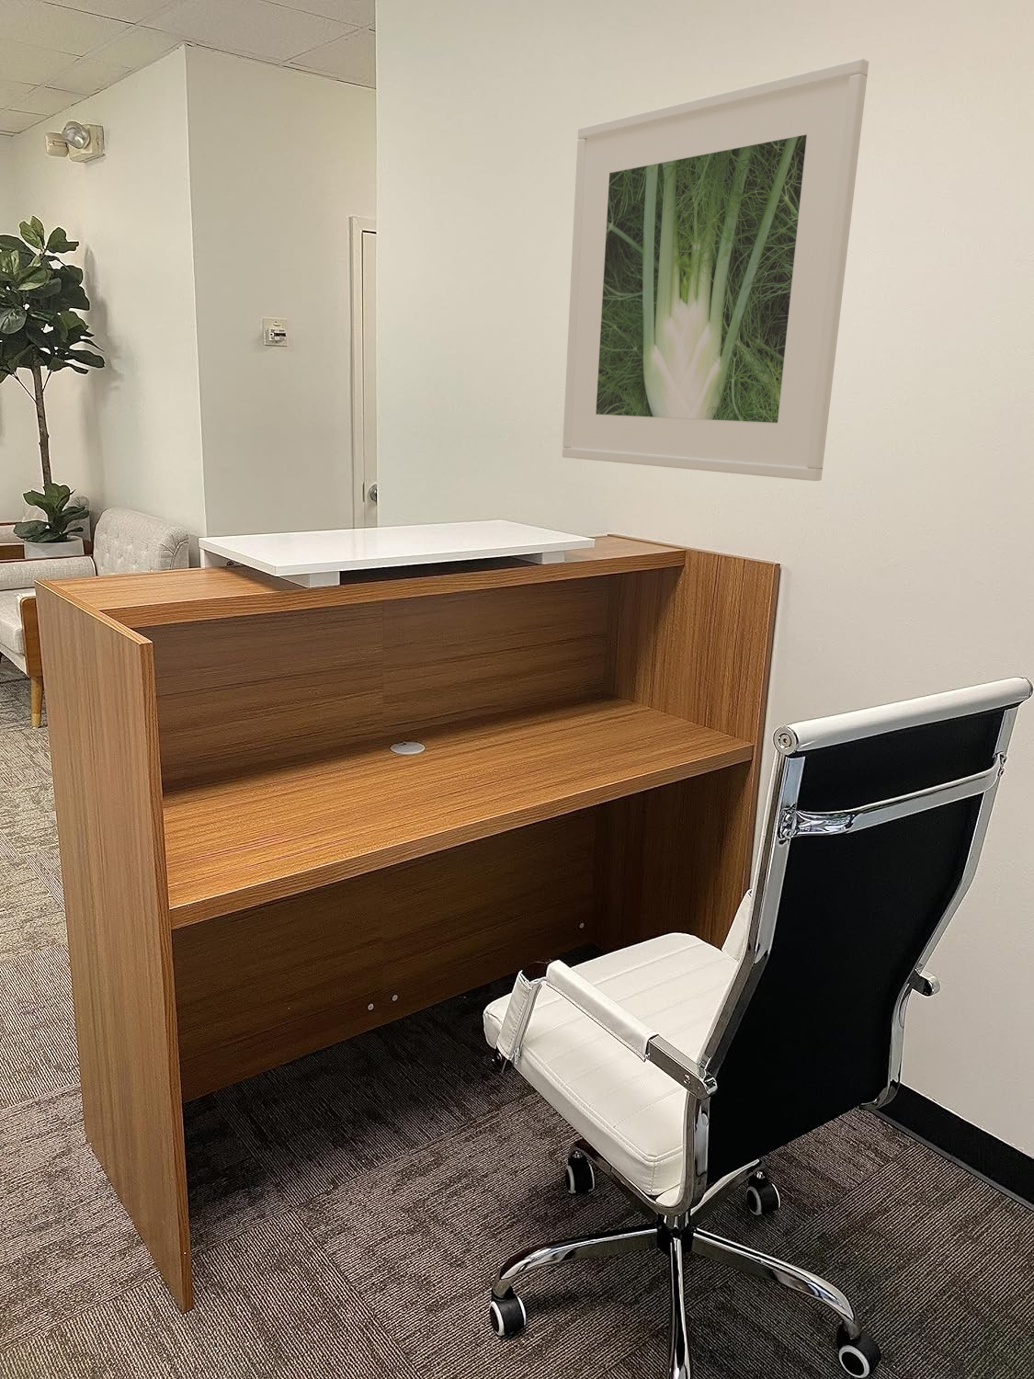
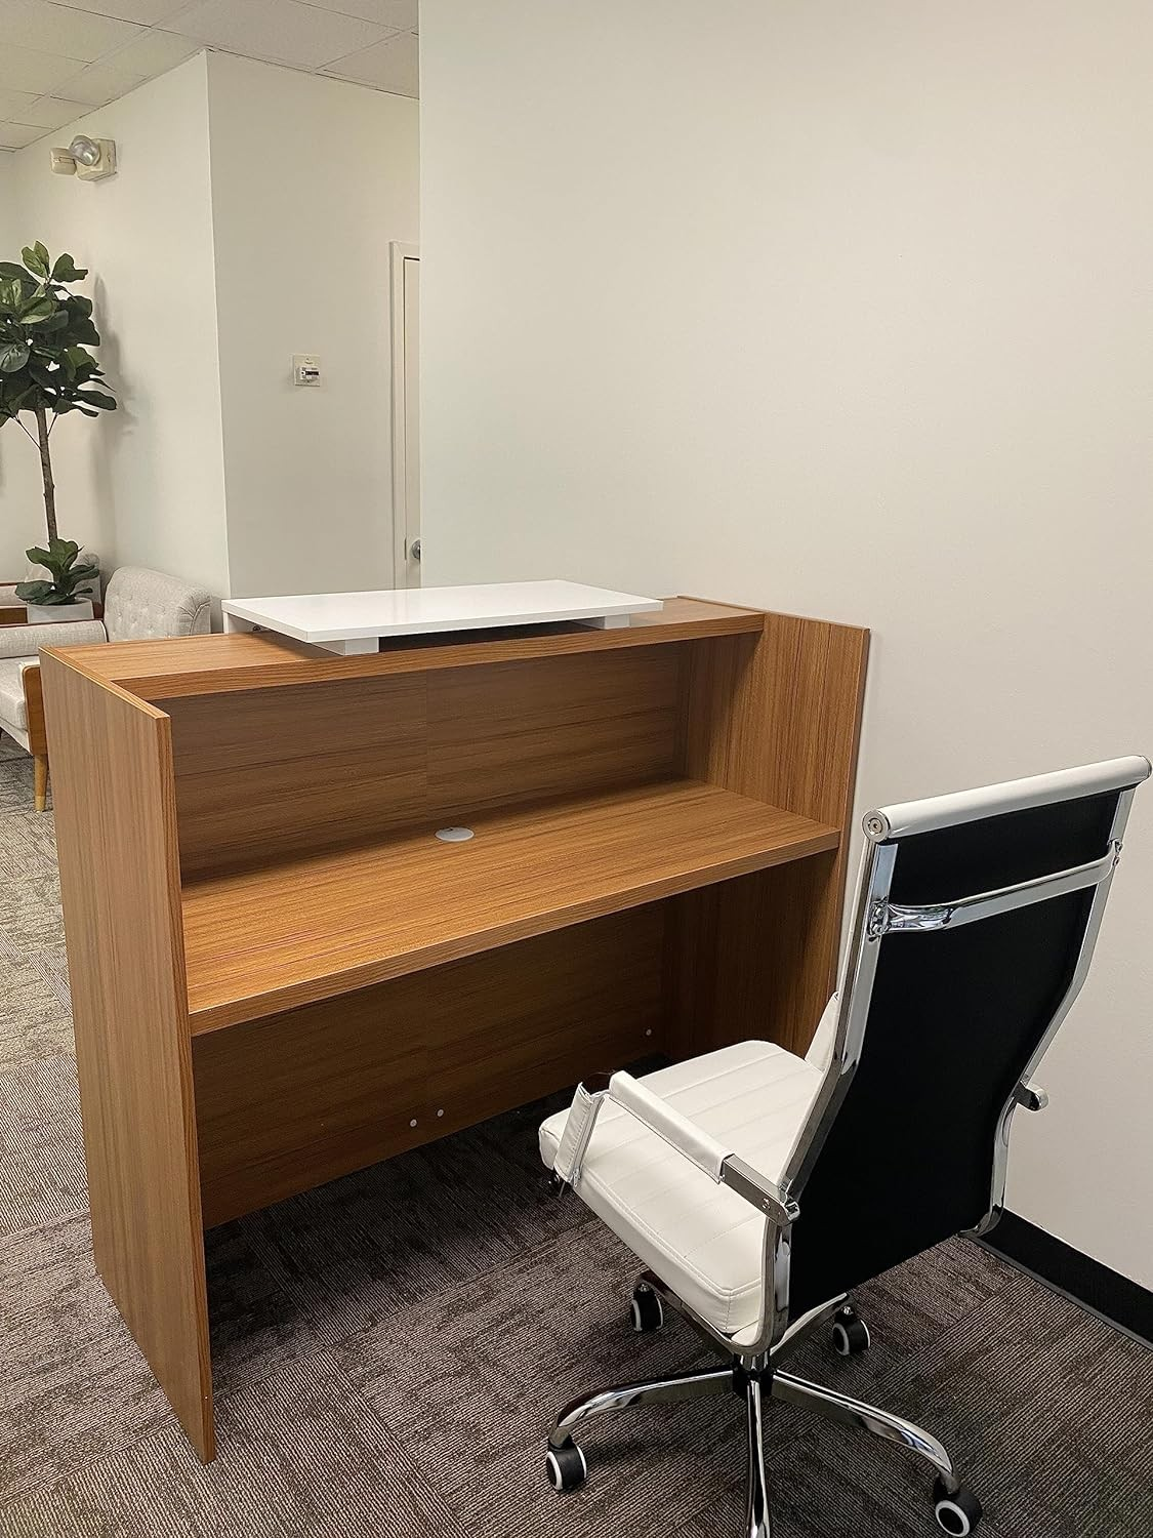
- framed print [562,56,870,482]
